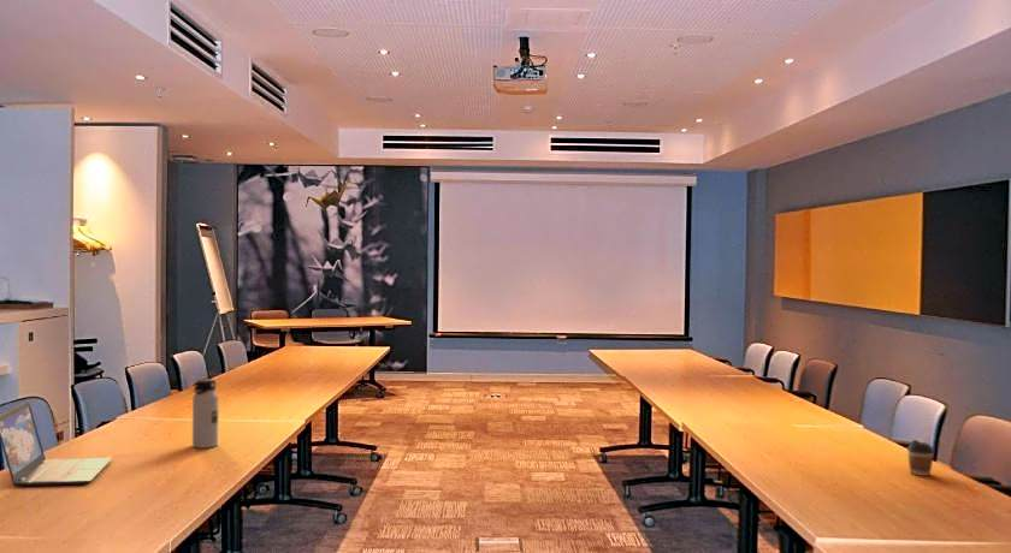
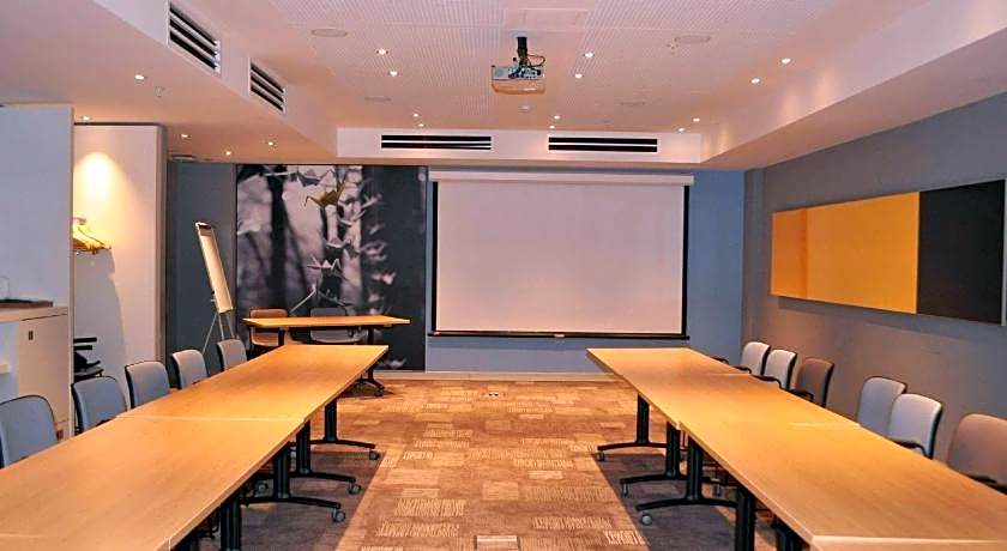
- laptop [0,400,114,487]
- water bottle [191,379,220,450]
- coffee cup [906,439,935,477]
